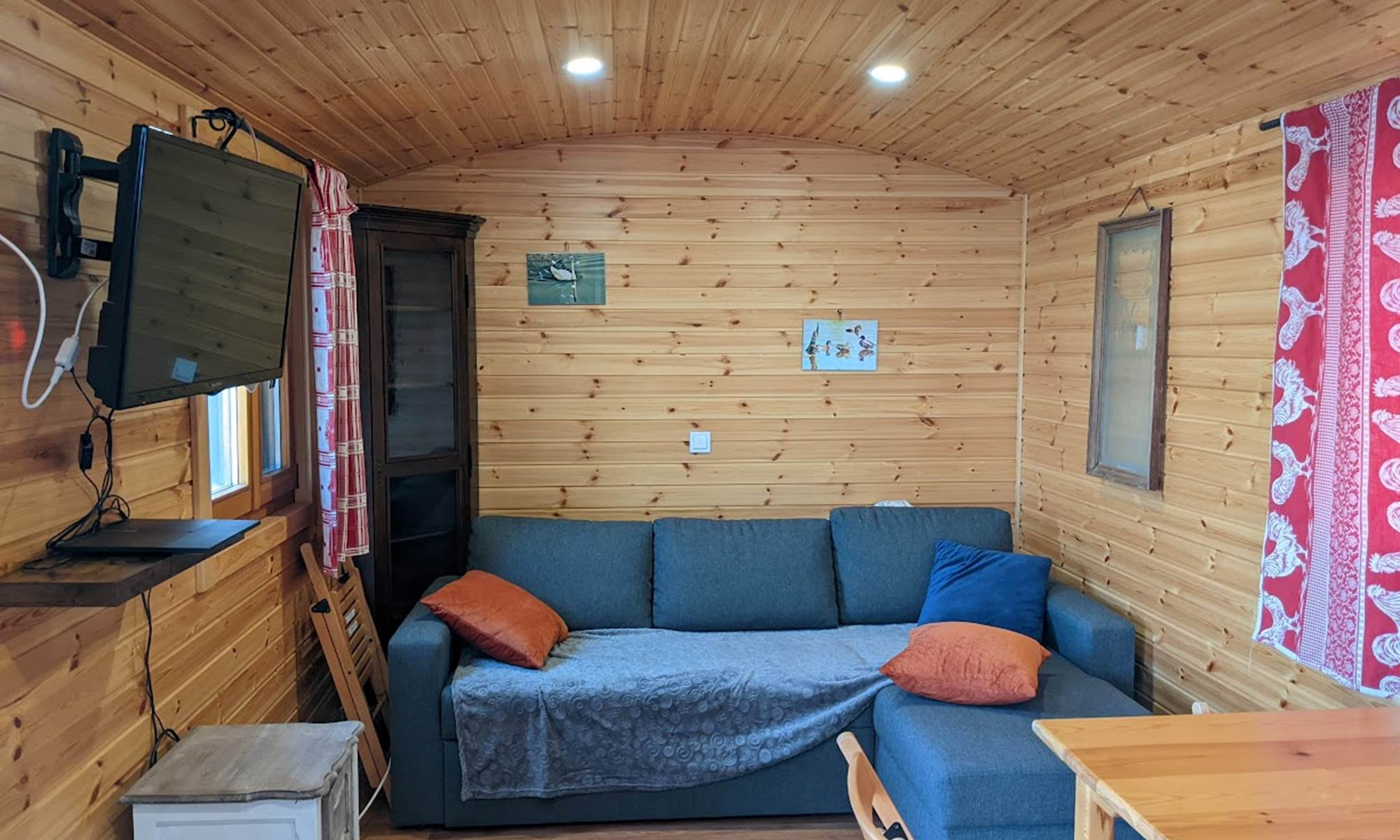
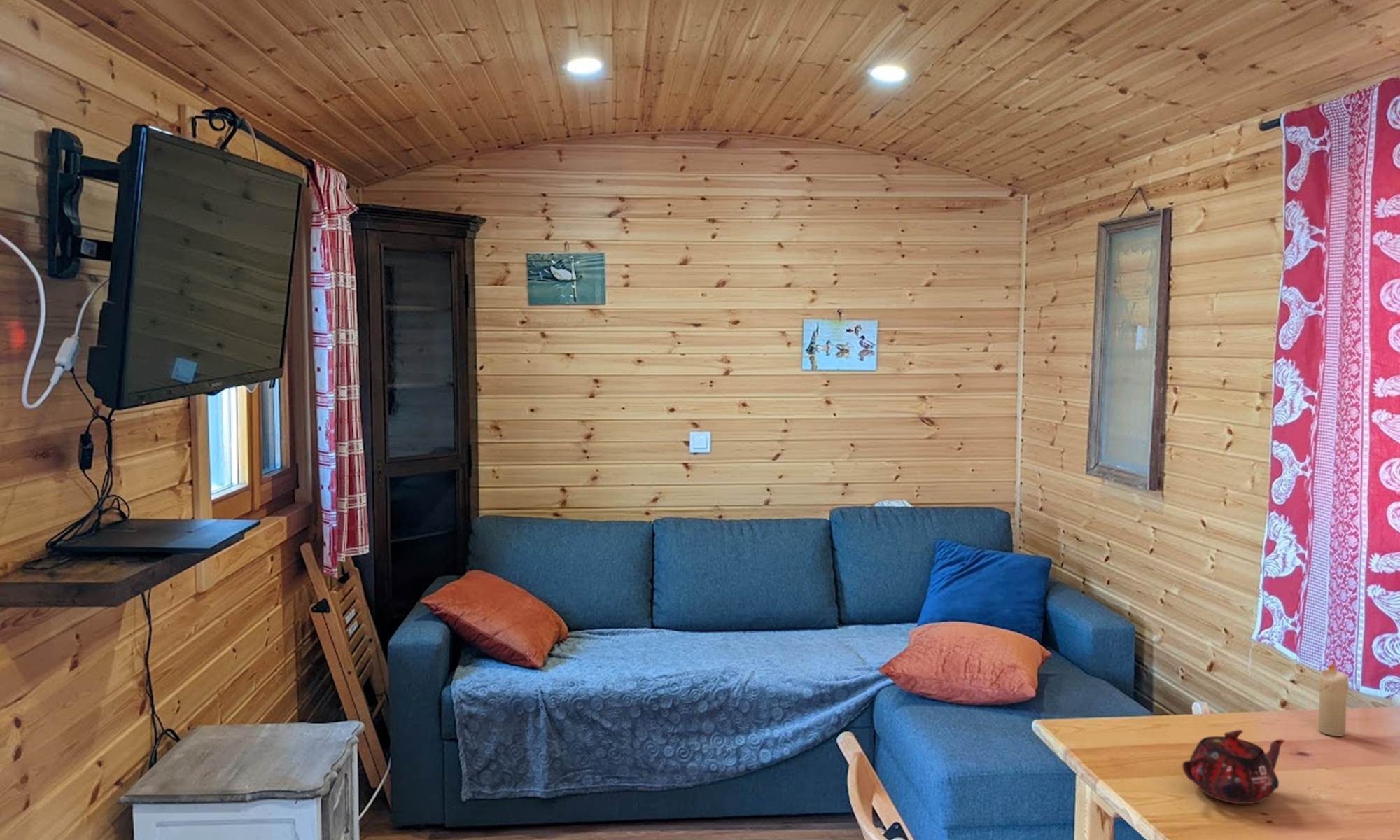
+ teapot [1182,729,1286,804]
+ candle [1318,659,1350,737]
